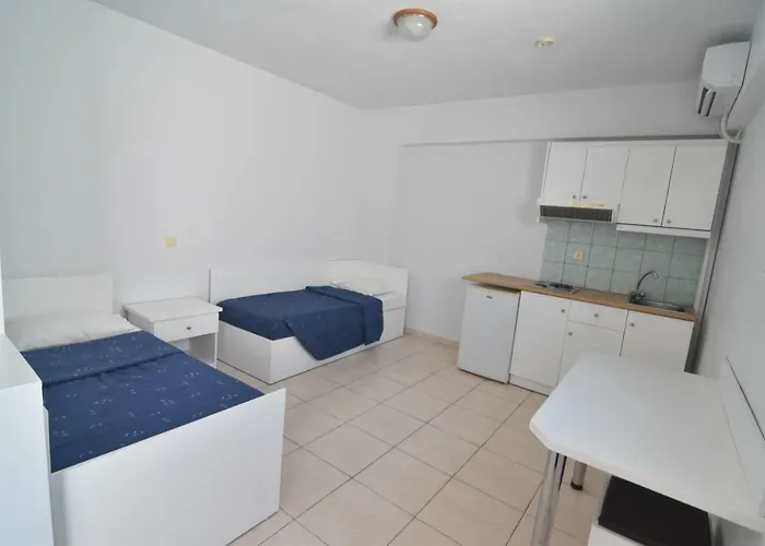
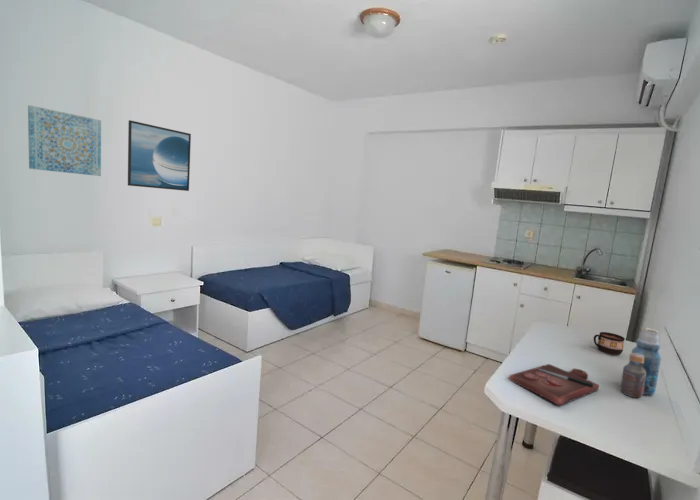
+ cup [593,331,626,356]
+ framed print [127,119,192,192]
+ cutting board [508,363,600,406]
+ bottle [620,327,662,399]
+ wall art [27,104,102,177]
